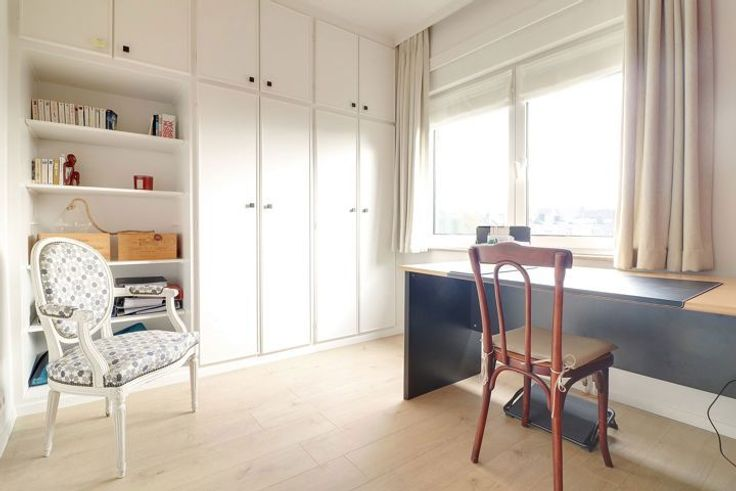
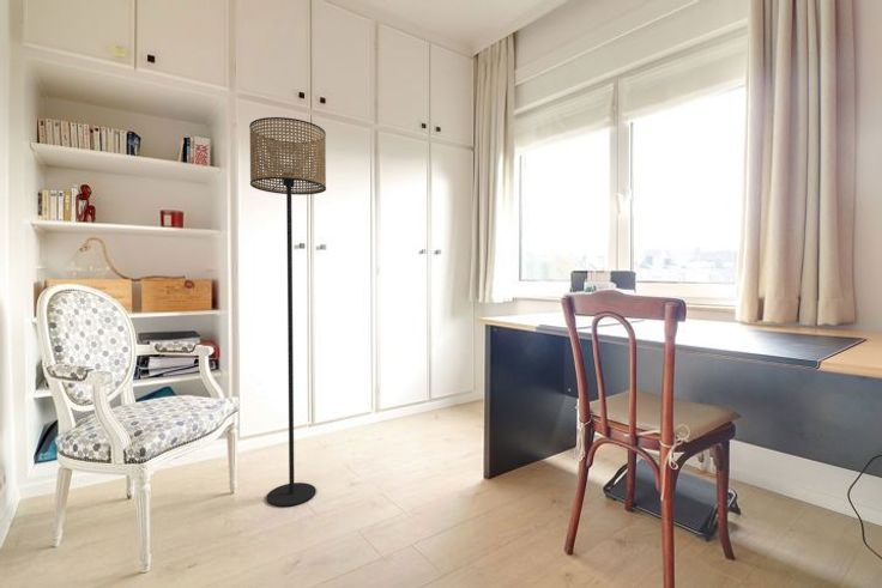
+ floor lamp [248,116,327,508]
